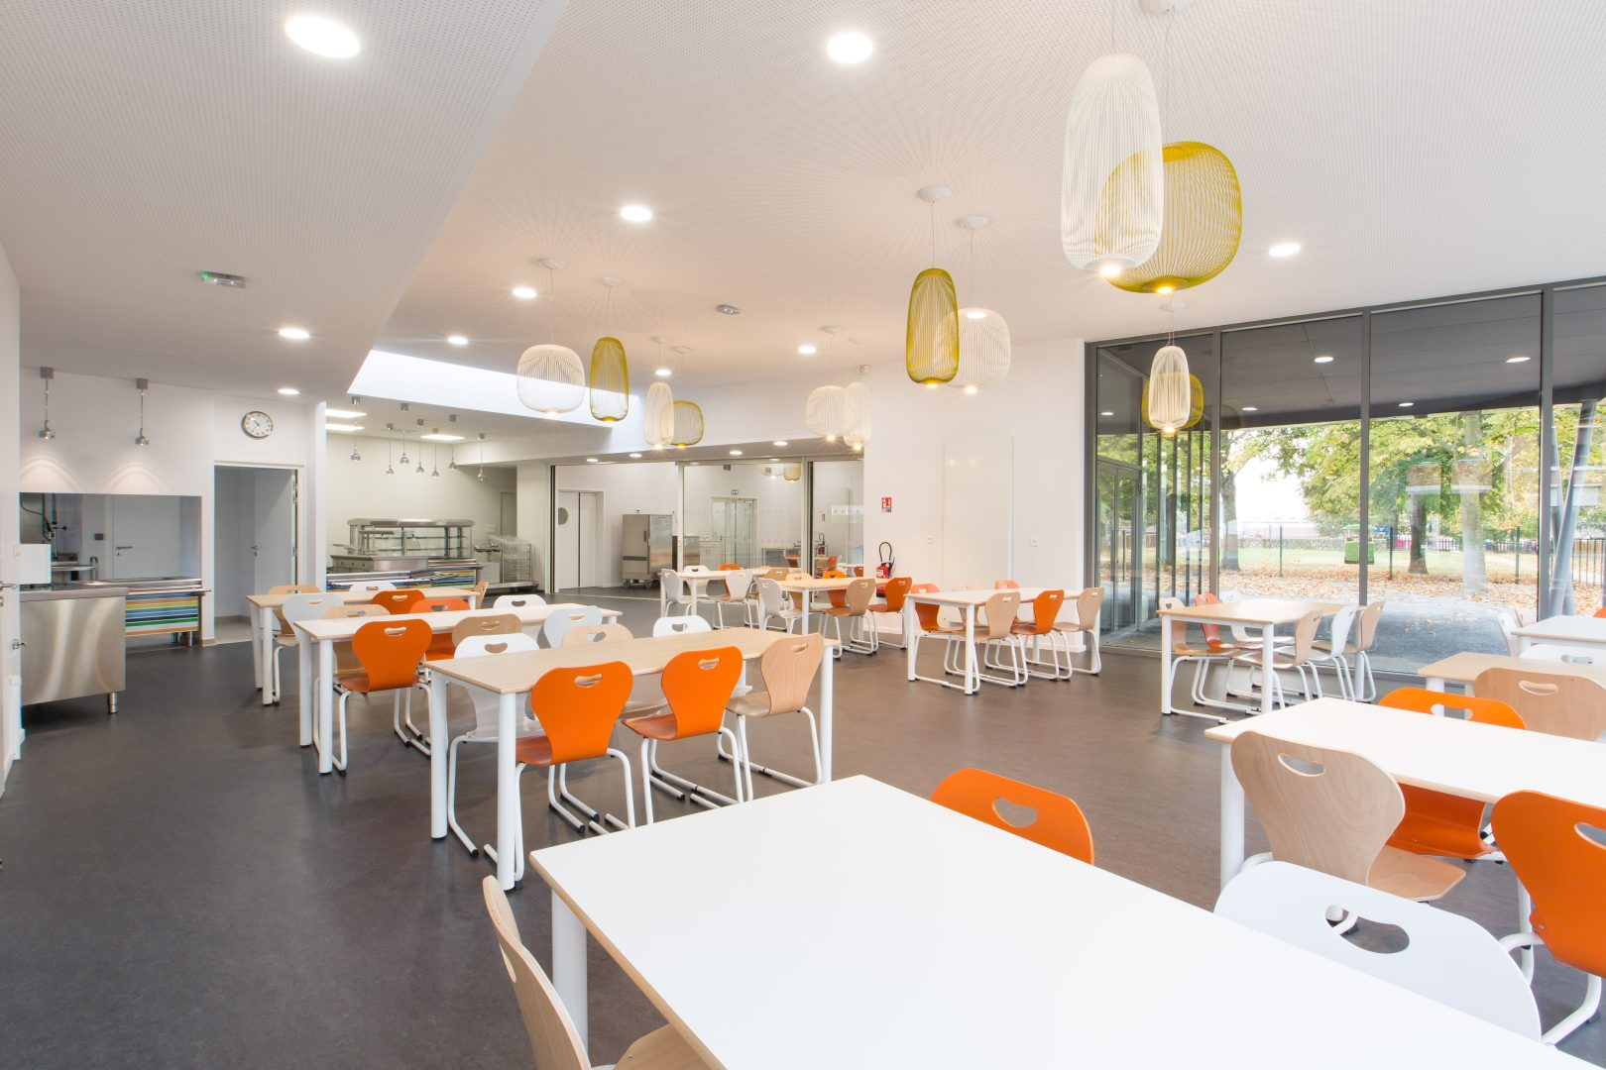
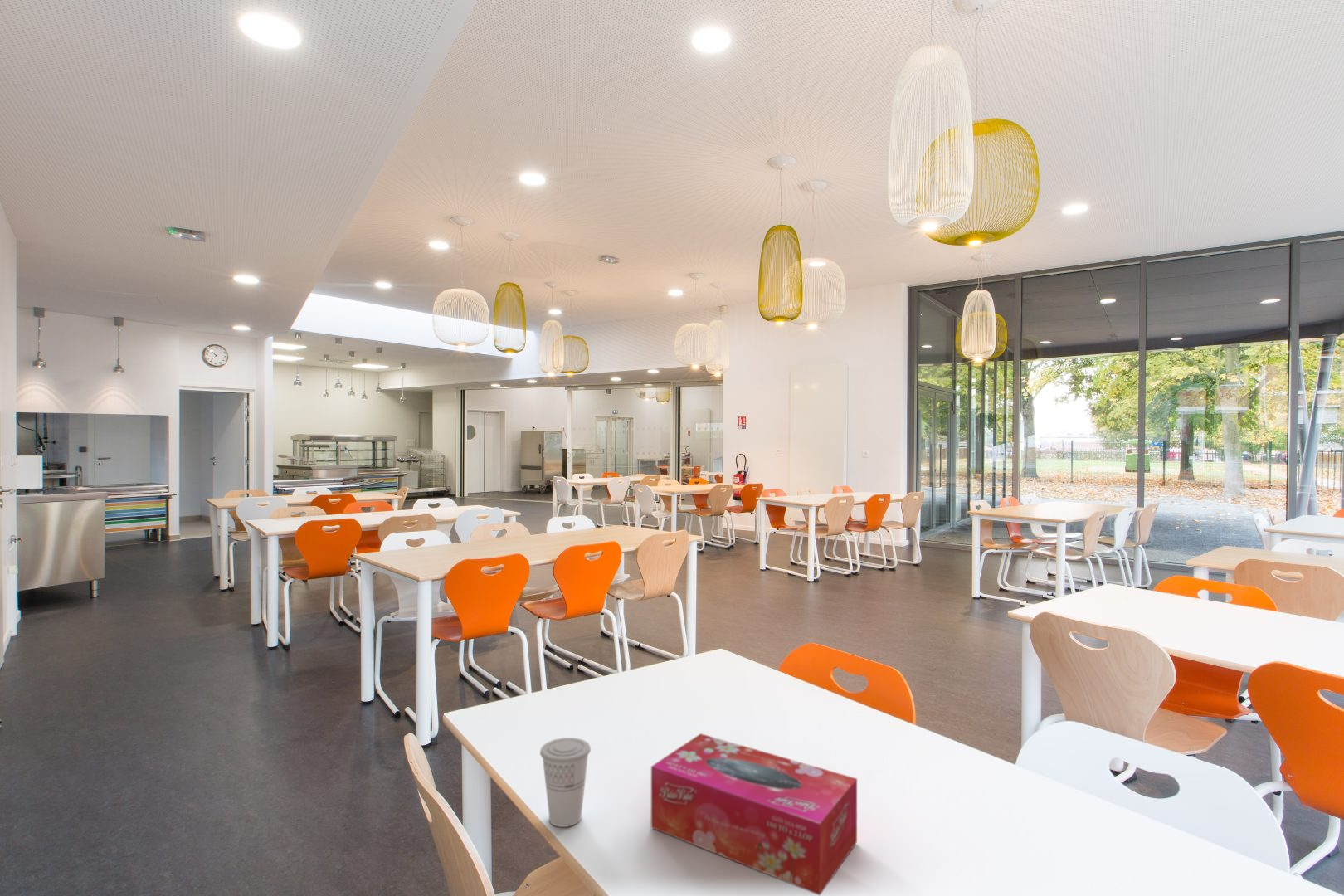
+ tissue box [650,733,858,896]
+ cup [539,737,592,828]
